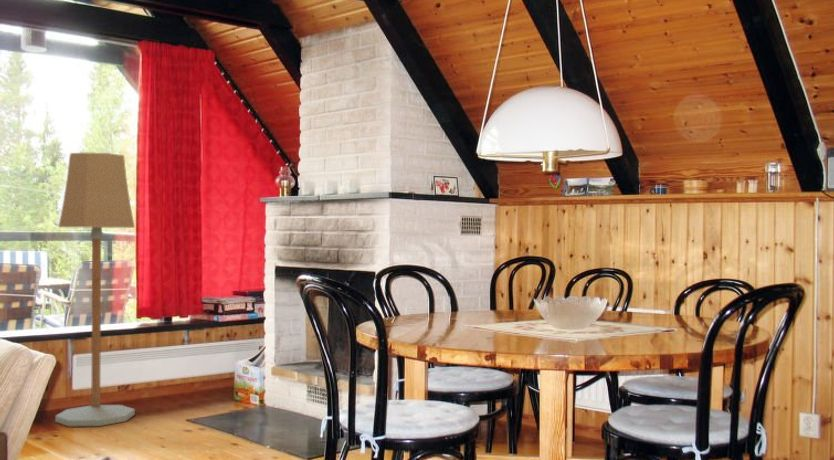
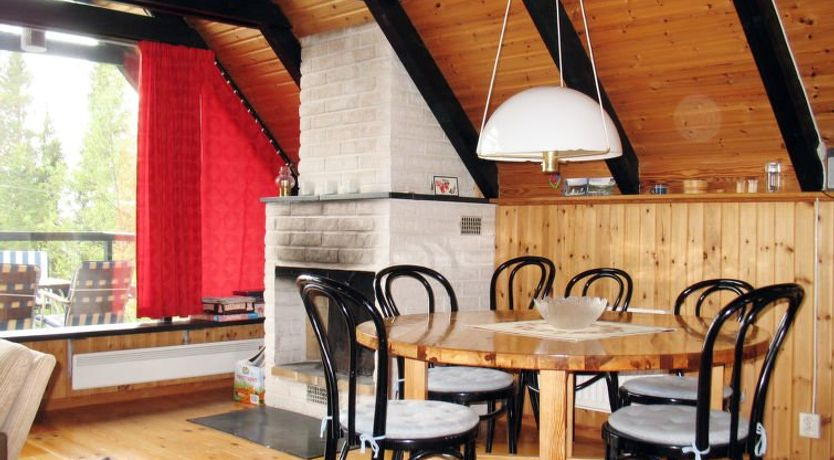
- floor lamp [54,152,136,427]
